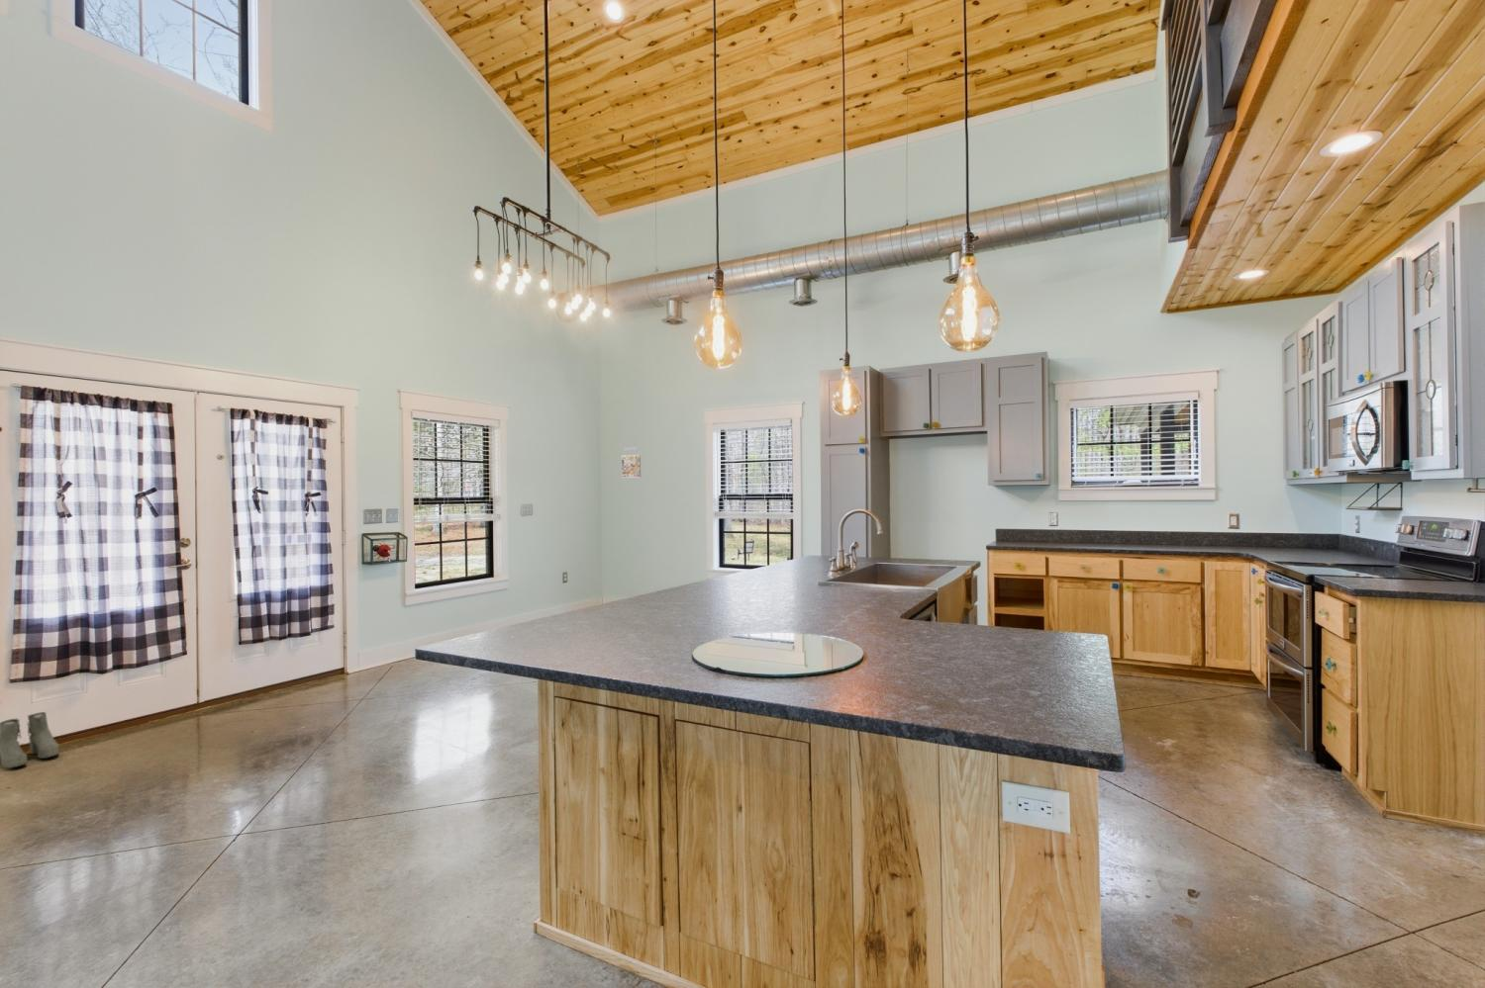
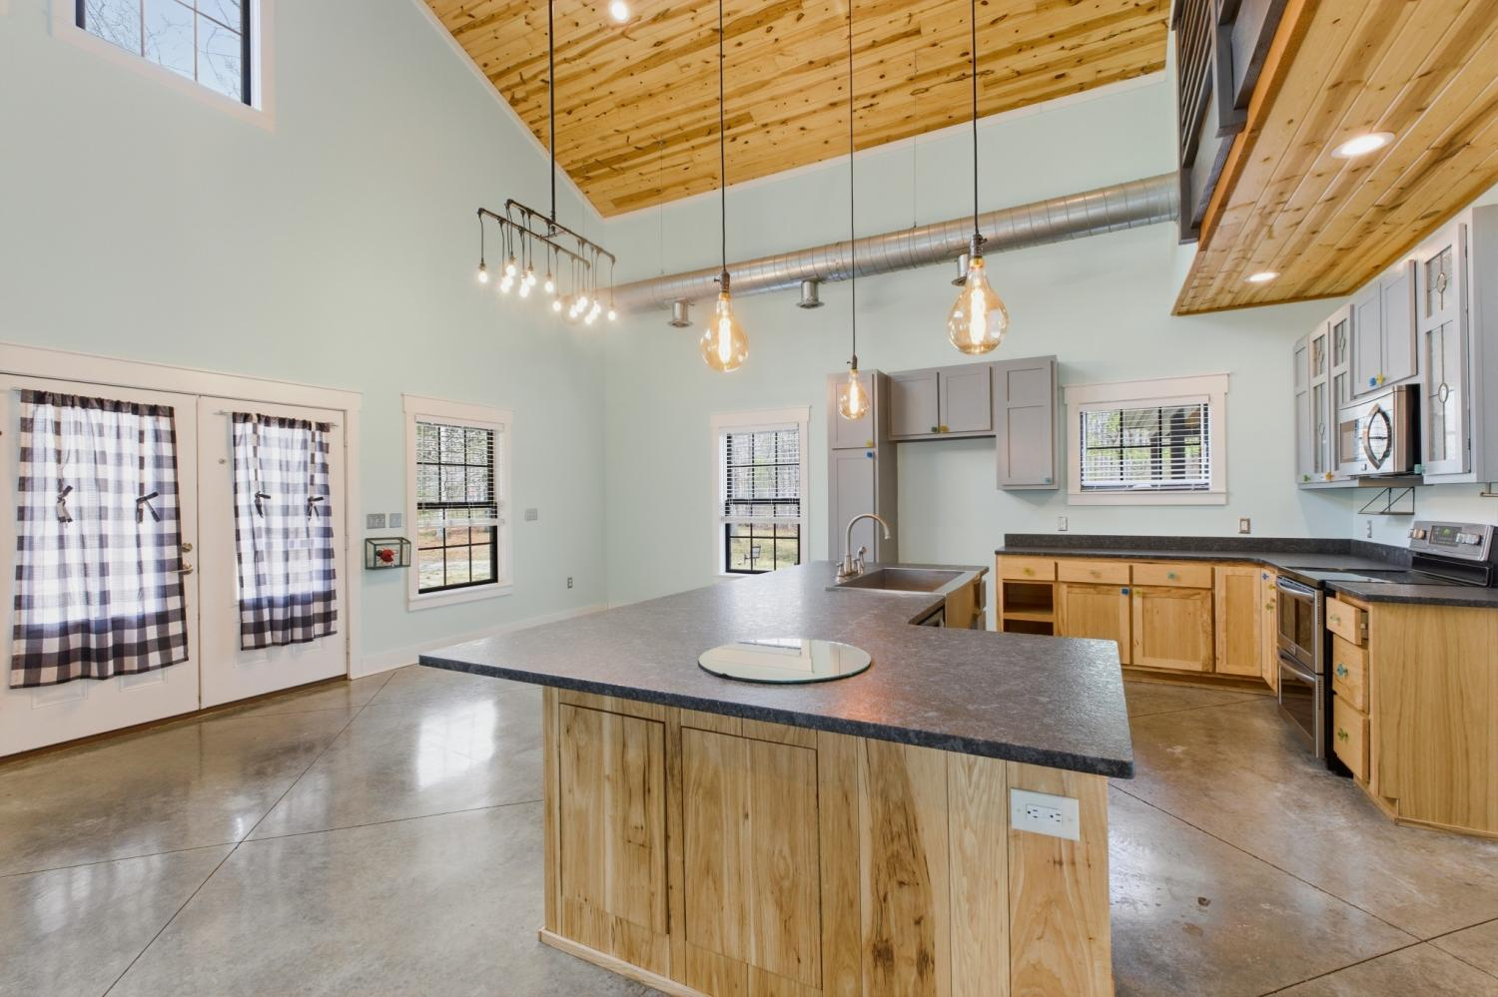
- boots [0,711,61,770]
- calendar [621,445,641,479]
